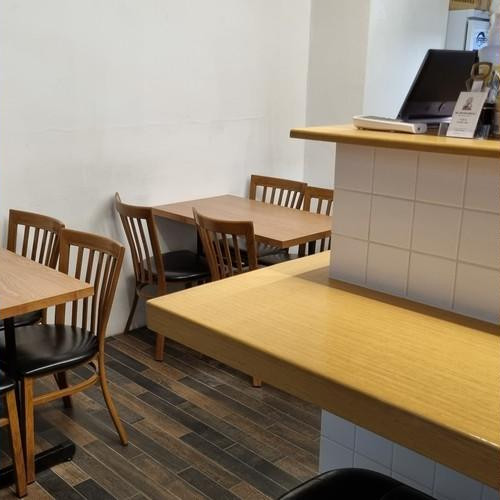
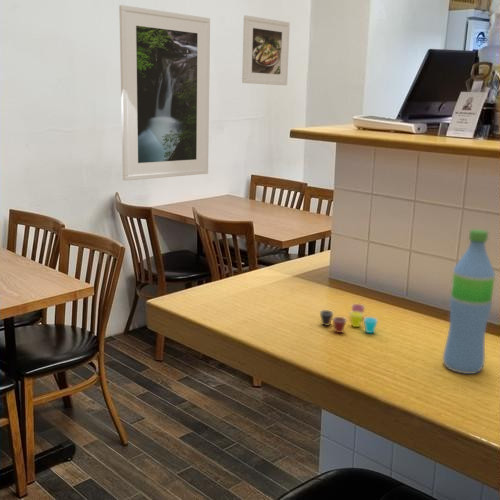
+ cup [319,303,379,334]
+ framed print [118,4,211,181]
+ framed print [241,14,291,86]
+ water bottle [442,228,496,375]
